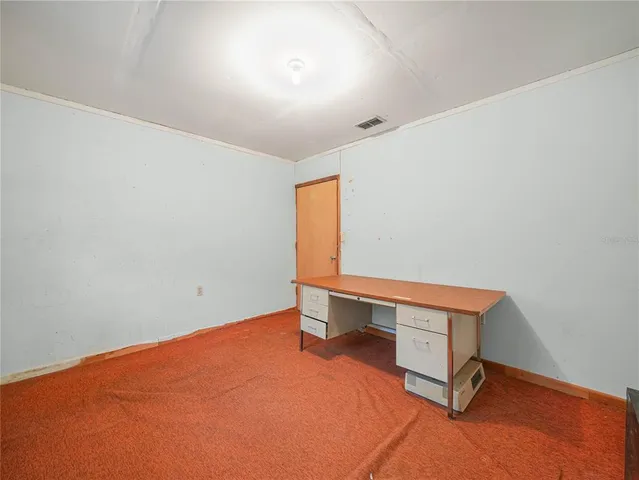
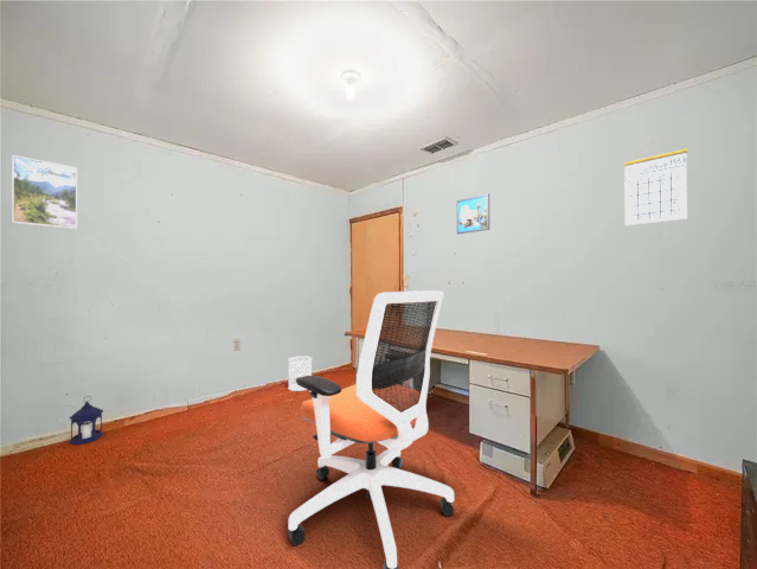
+ calendar [623,140,688,226]
+ lantern [69,395,104,446]
+ wastebasket [287,354,313,392]
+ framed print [11,154,78,230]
+ office chair [287,289,455,569]
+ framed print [456,193,490,235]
